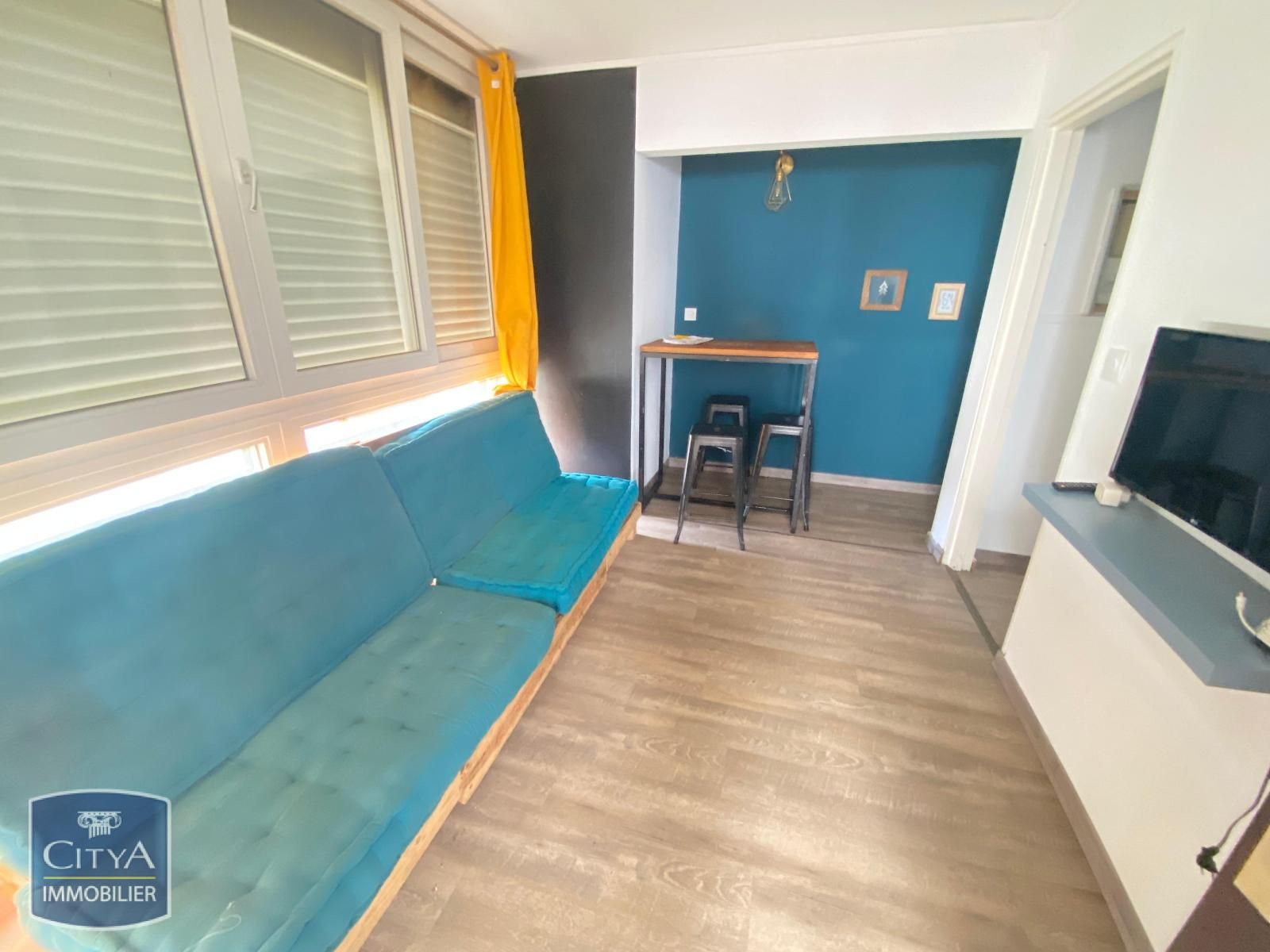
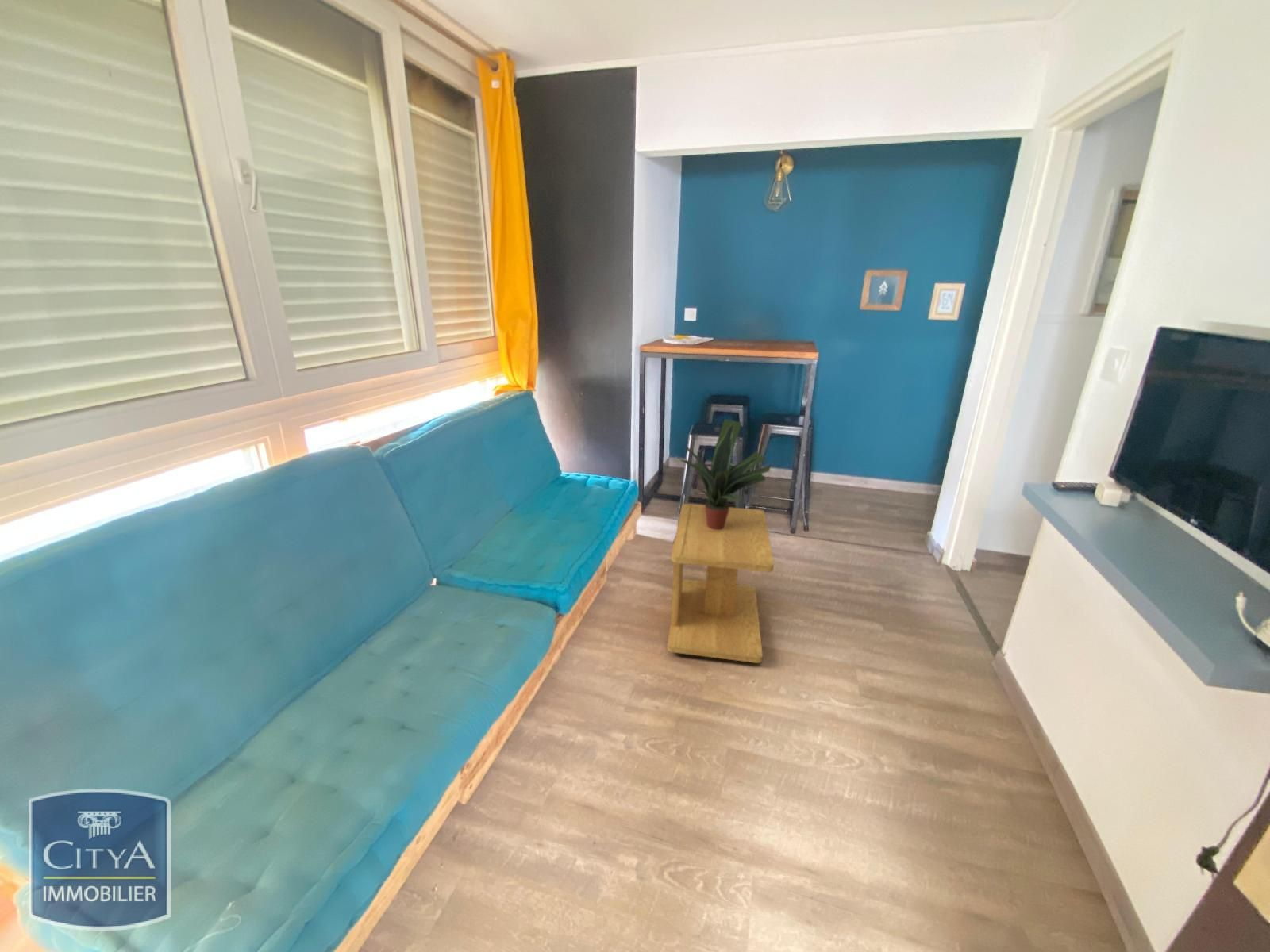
+ potted plant [679,418,772,529]
+ side table [666,503,775,664]
